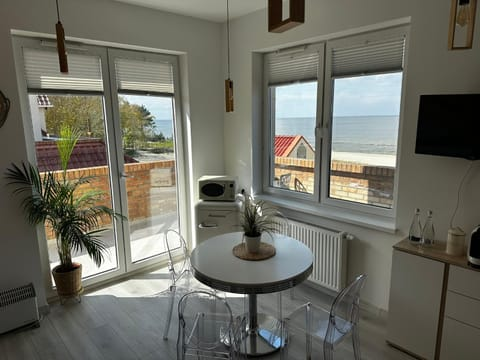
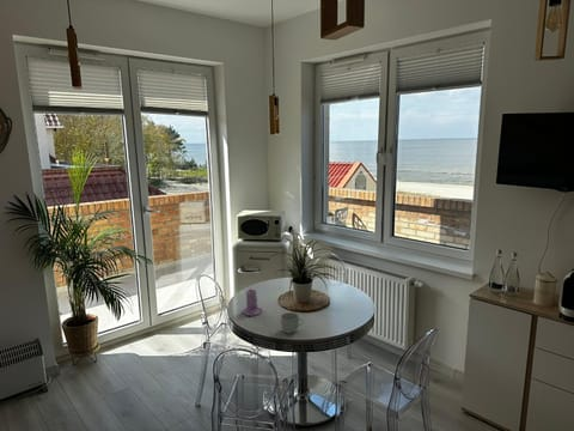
+ mug [280,311,305,334]
+ candle [242,289,264,317]
